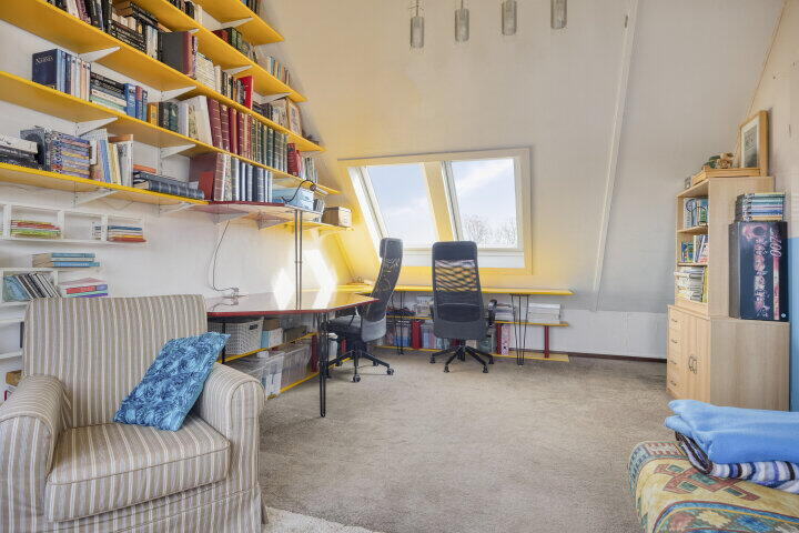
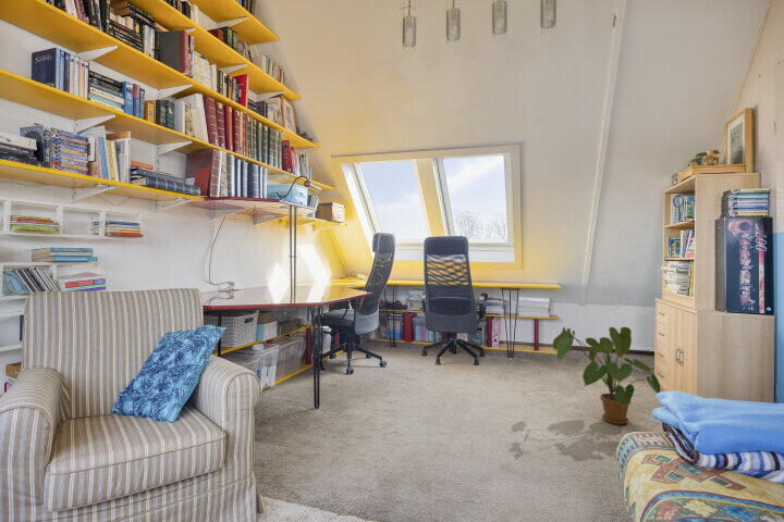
+ house plant [552,326,662,425]
